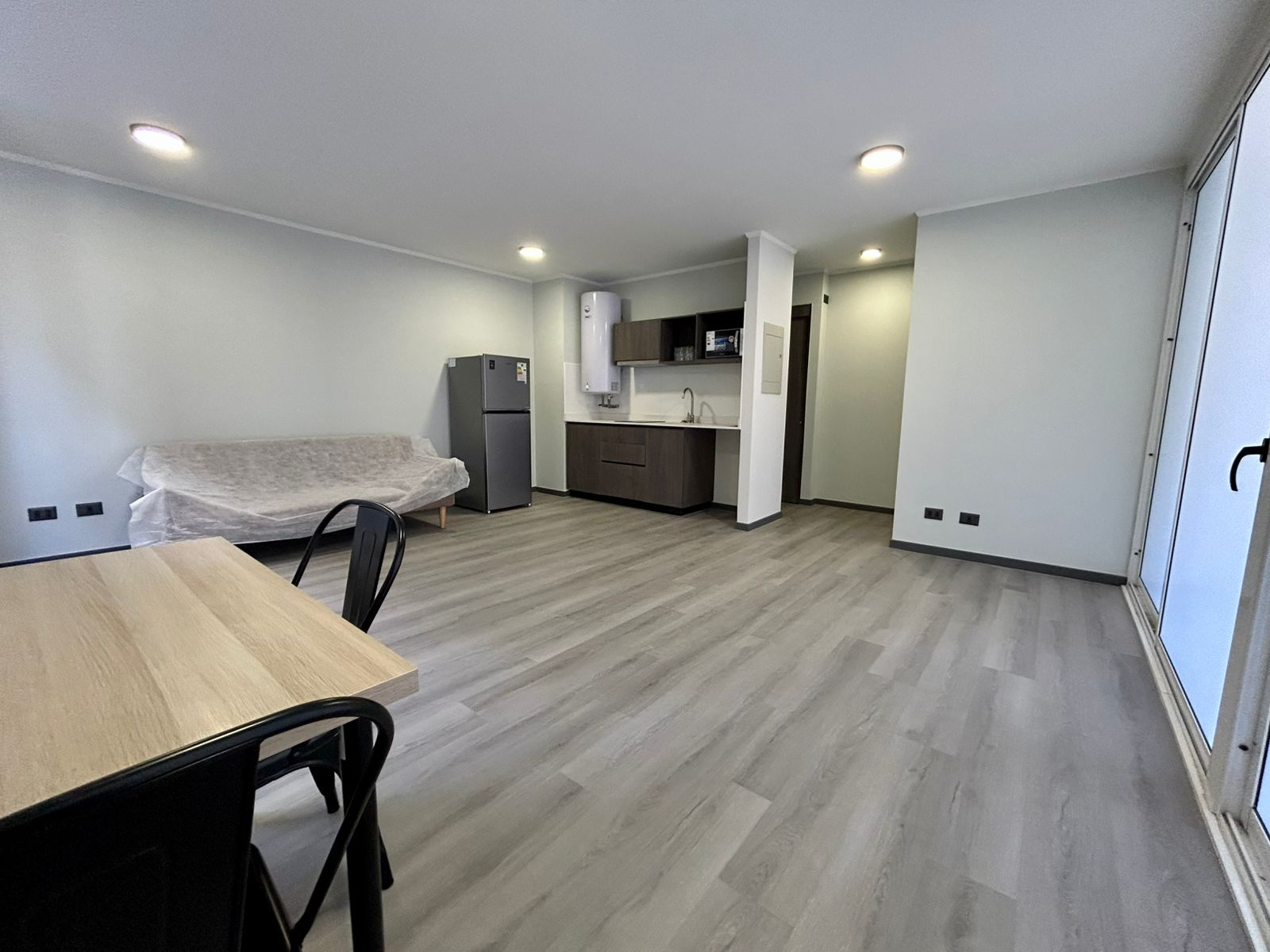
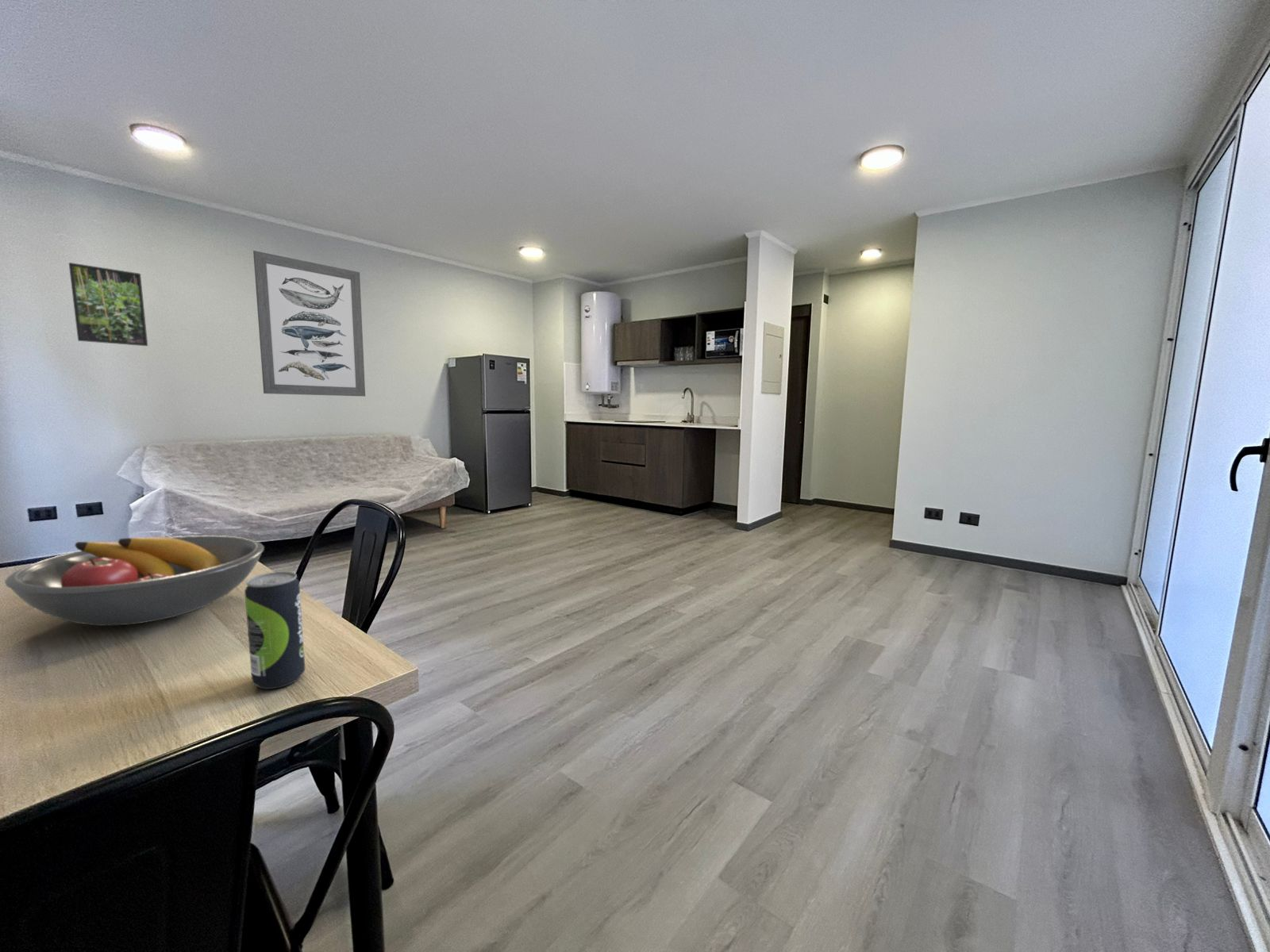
+ beverage can [244,571,306,690]
+ fruit bowl [4,535,265,626]
+ wall art [252,250,366,397]
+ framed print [68,262,148,347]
